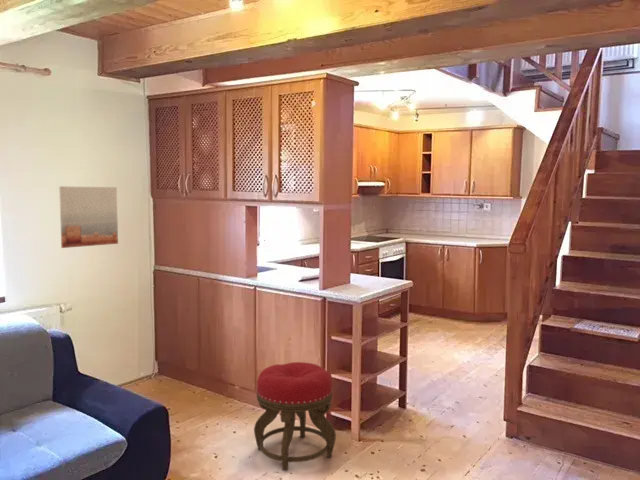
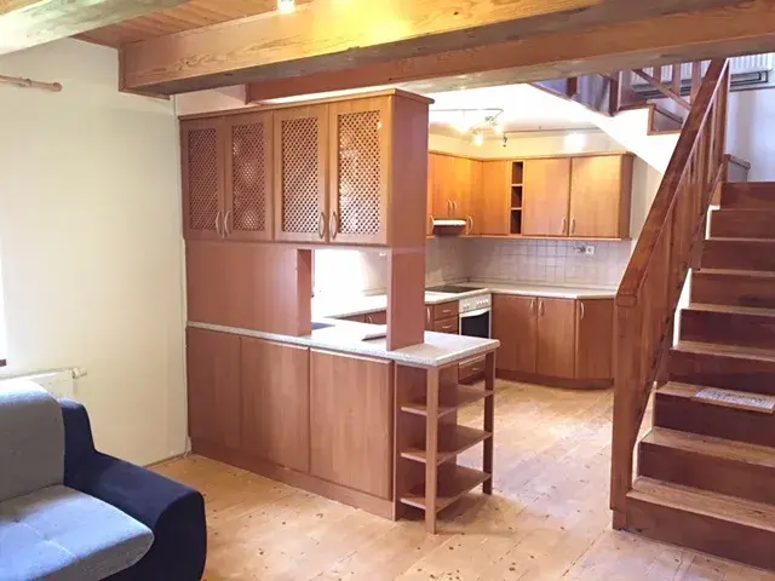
- wall art [58,185,119,249]
- stool [253,361,337,472]
